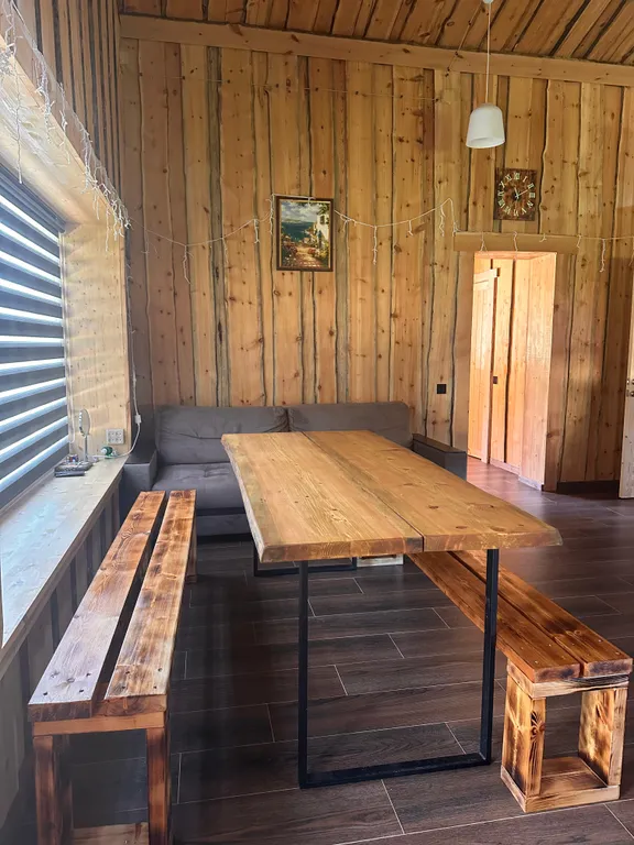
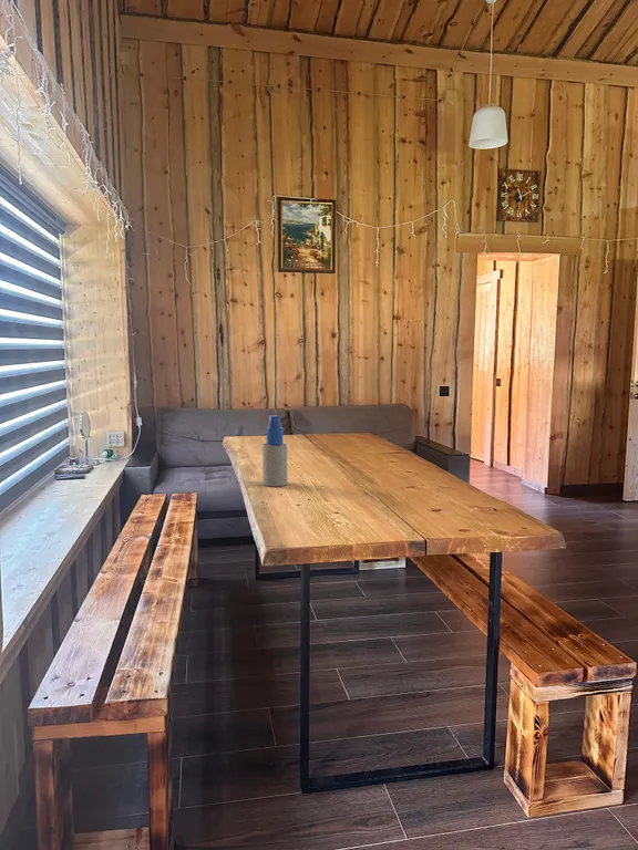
+ spray bottle [261,414,288,487]
